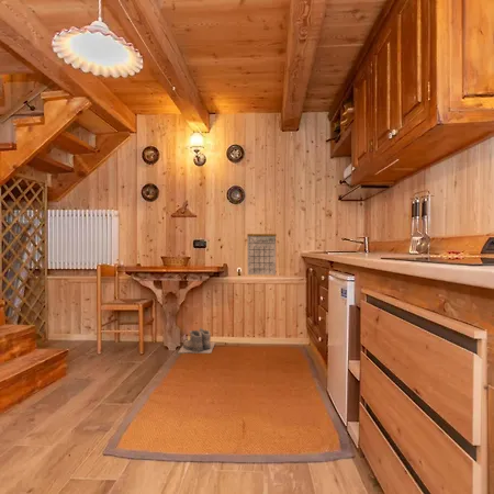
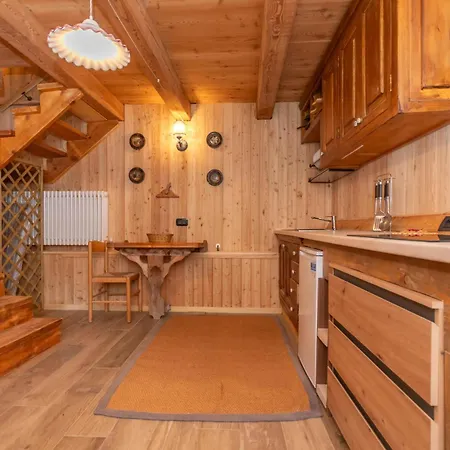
- calendar [246,223,278,276]
- boots [177,327,216,355]
